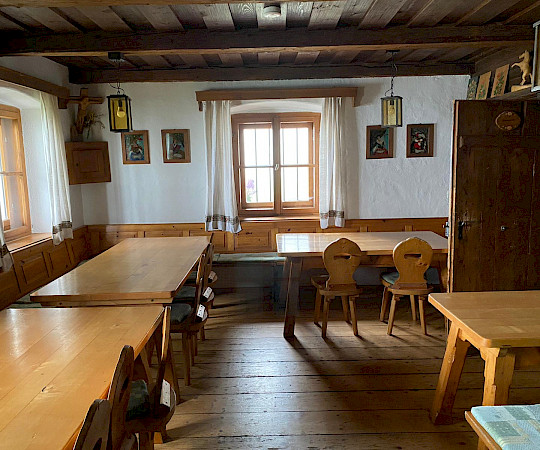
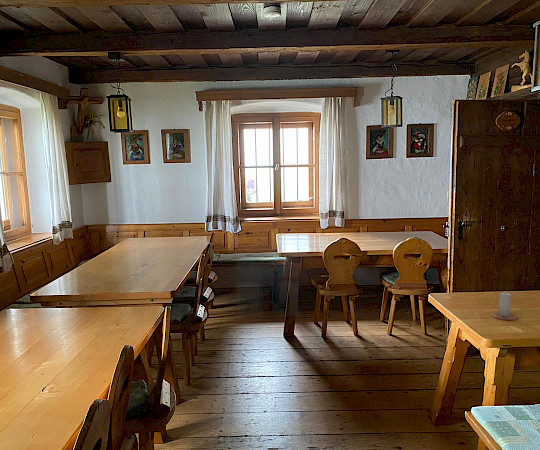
+ candle [491,292,518,321]
